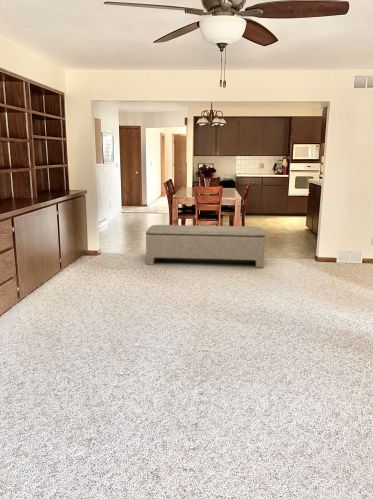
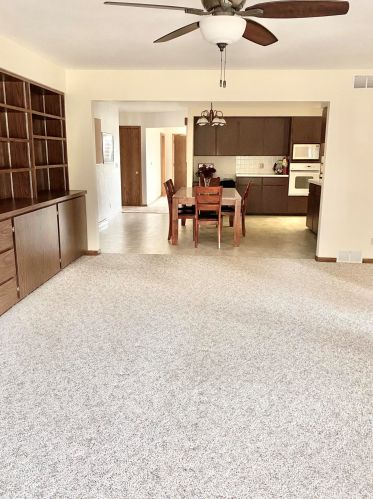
- bench [145,224,266,269]
